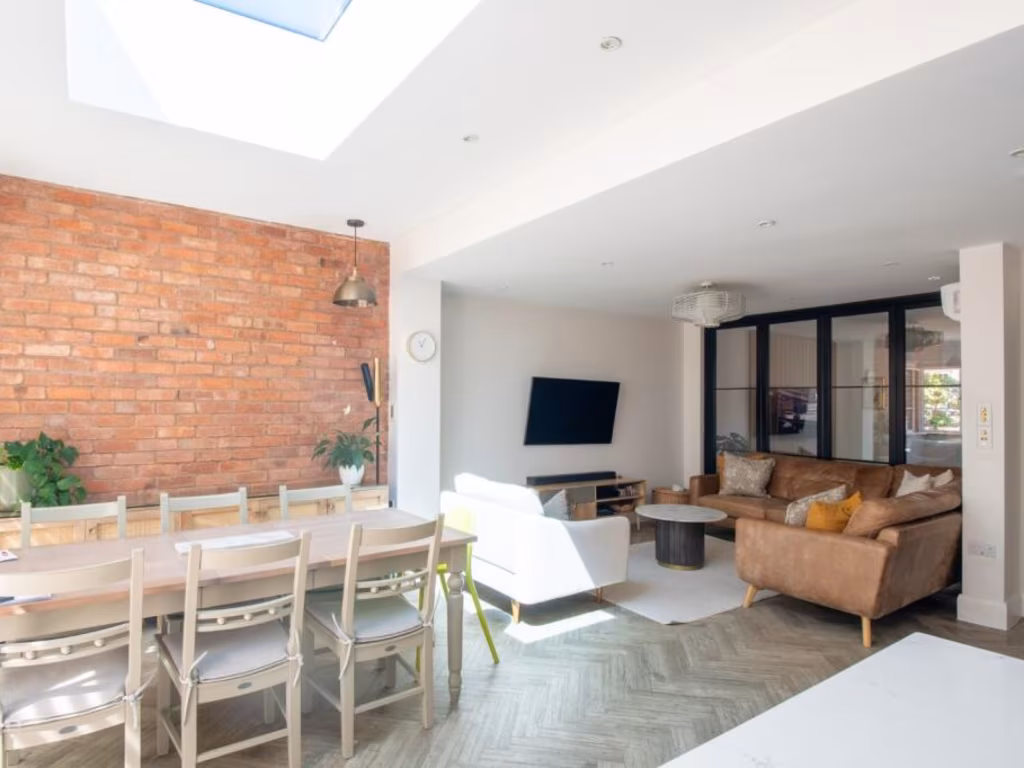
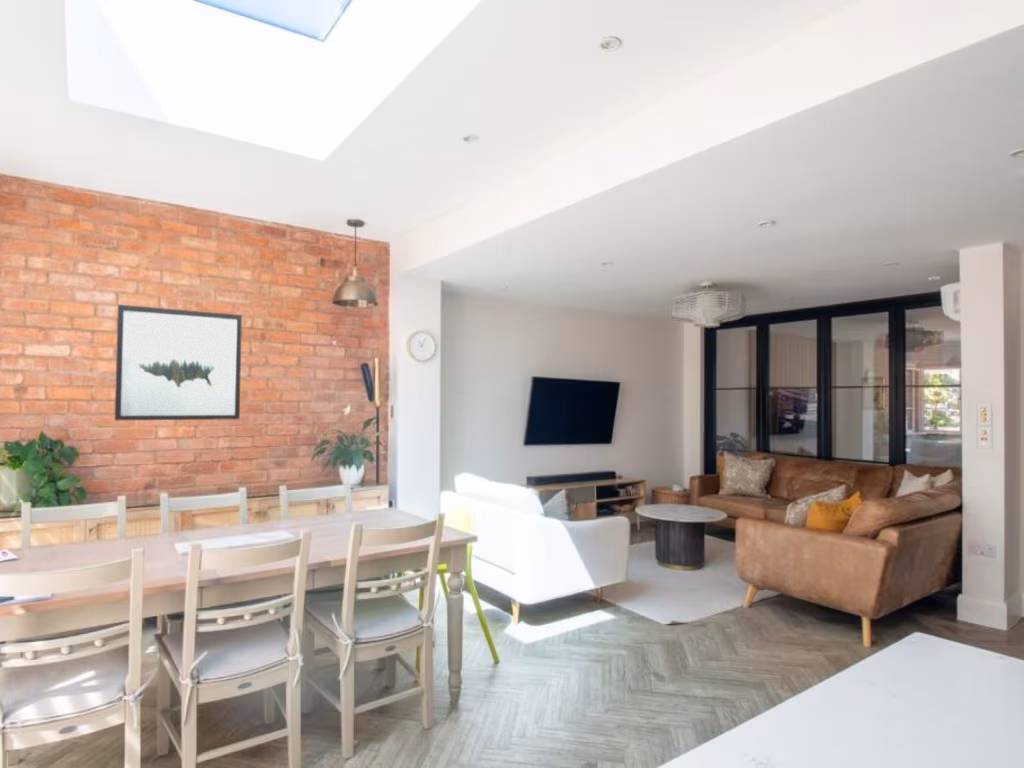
+ wall art [114,304,243,421]
